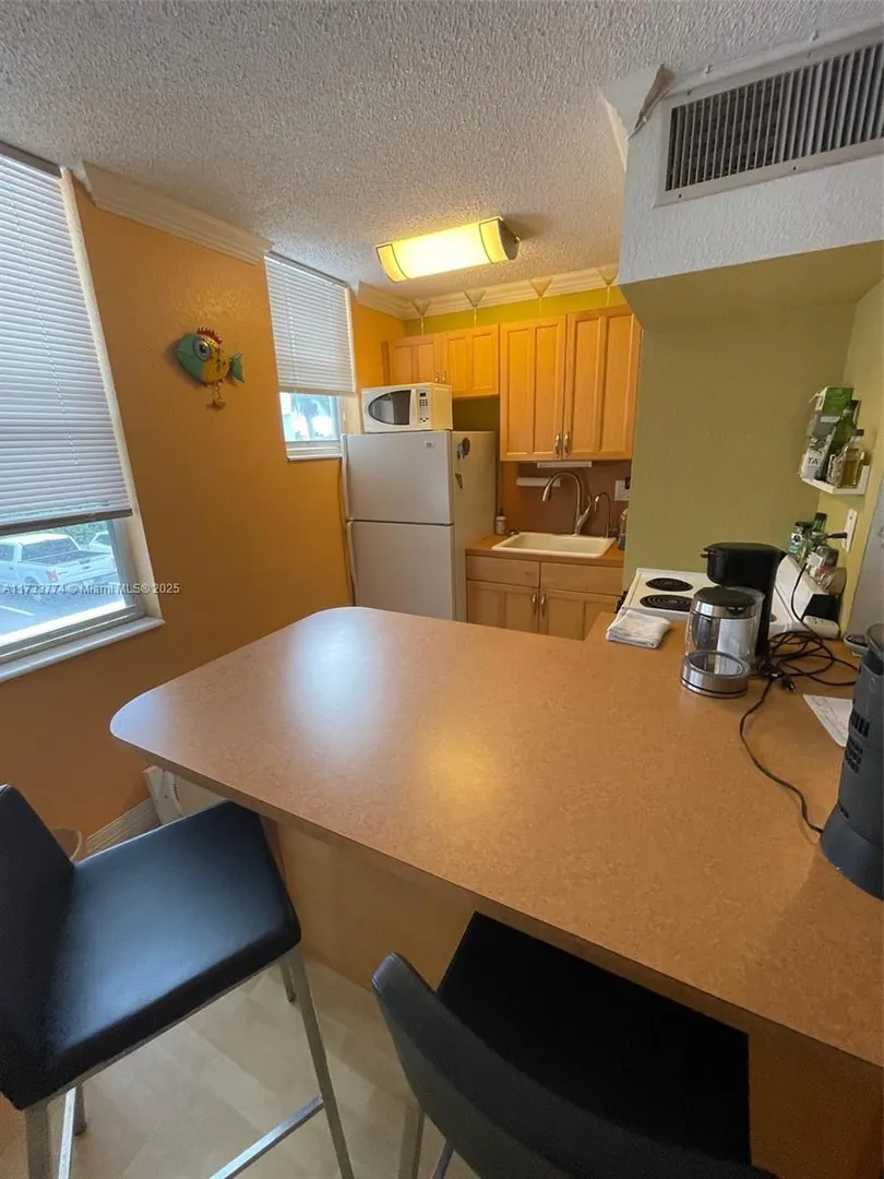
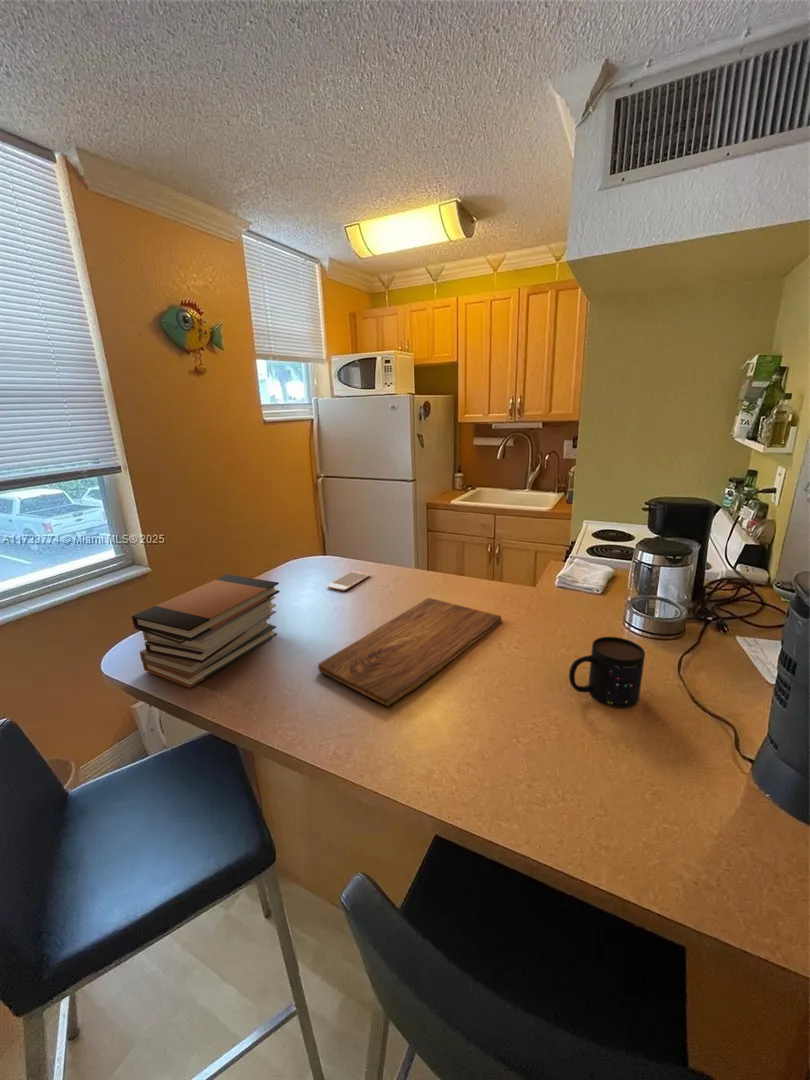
+ cutting board [317,597,502,707]
+ mug [568,636,646,709]
+ smartphone [327,570,371,592]
+ book stack [131,573,281,689]
